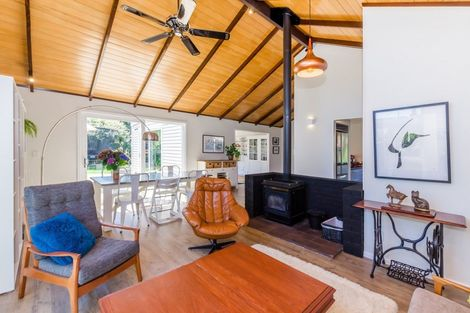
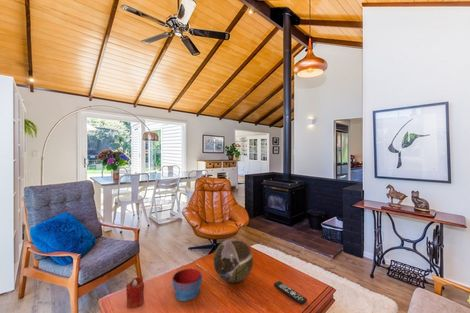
+ remote control [273,280,308,306]
+ decorative orb [213,238,254,283]
+ candle [125,276,145,309]
+ bowl [171,268,203,302]
